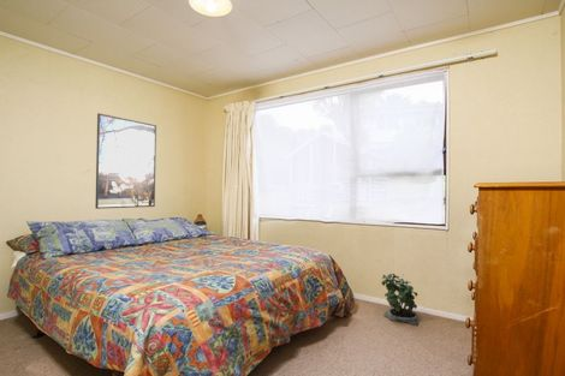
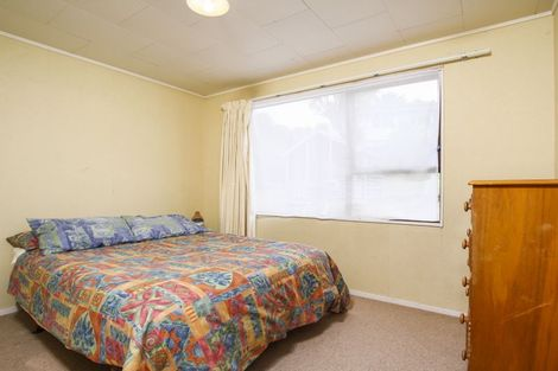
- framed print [95,113,157,210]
- potted plant [380,273,420,327]
